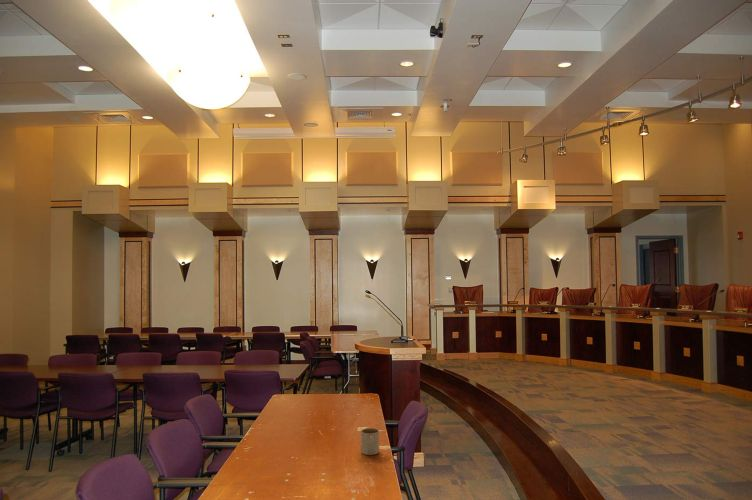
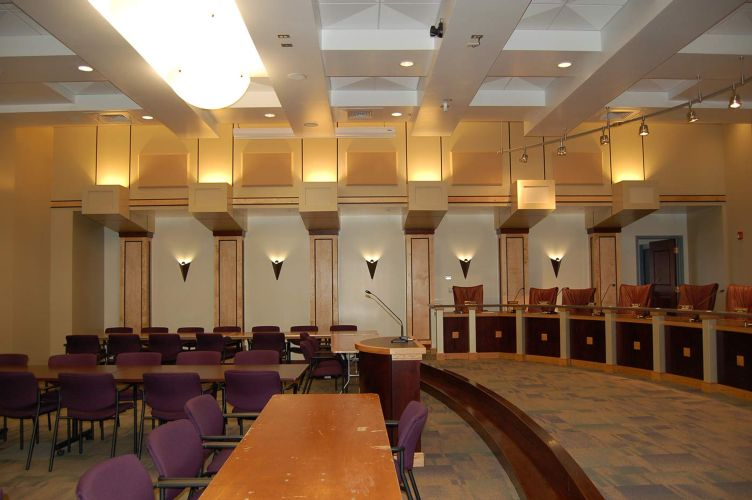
- mug [360,427,380,456]
